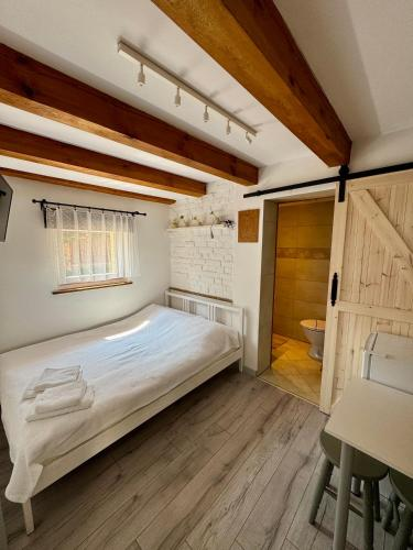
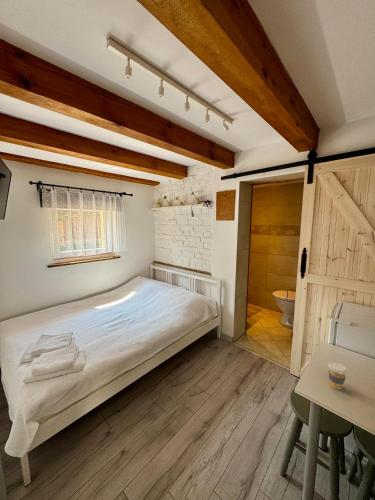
+ coffee cup [327,361,349,391]
